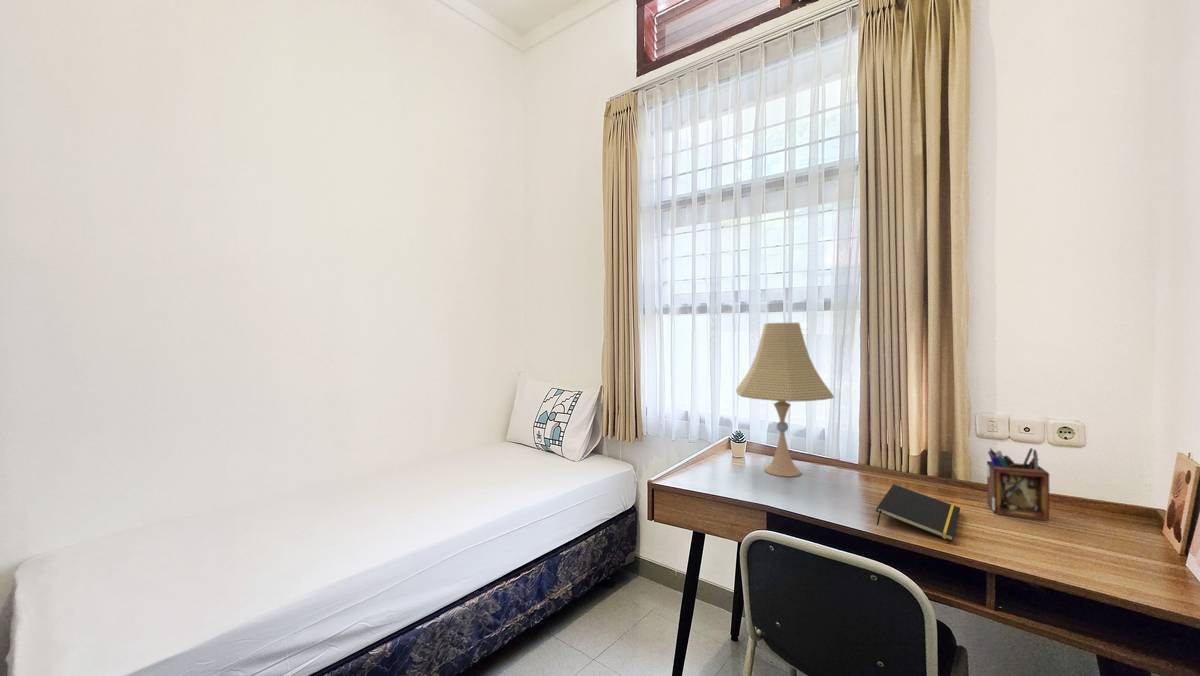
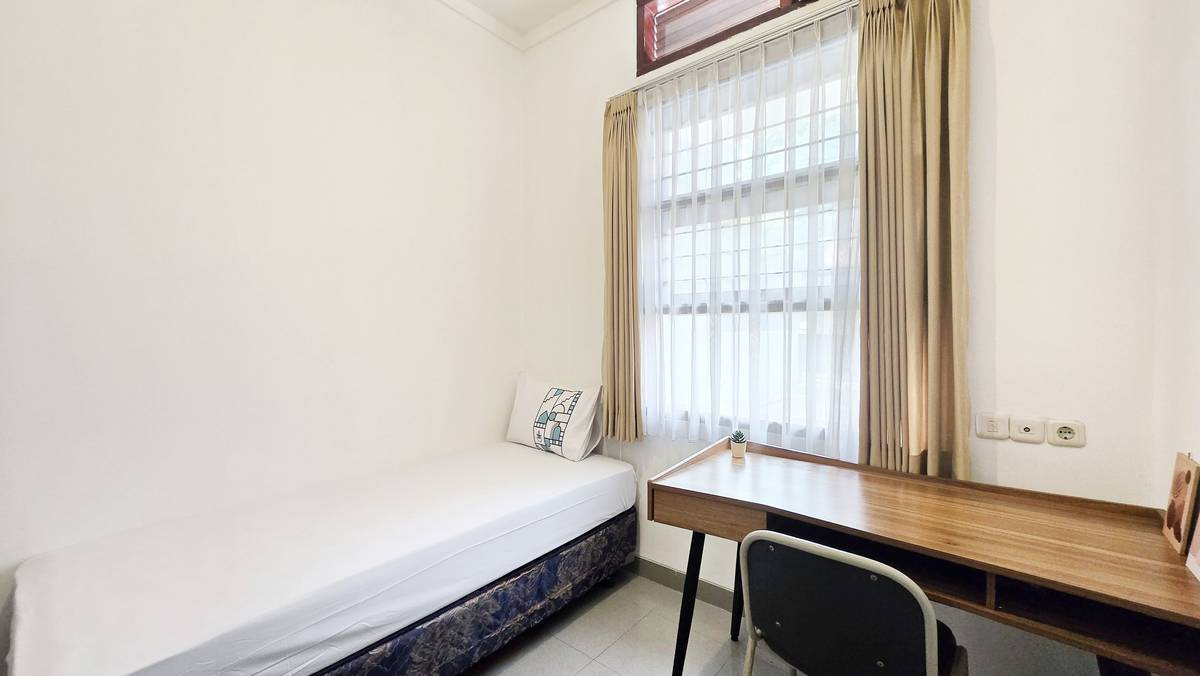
- notepad [875,484,961,542]
- desk organizer [986,446,1050,522]
- desk lamp [735,322,835,478]
